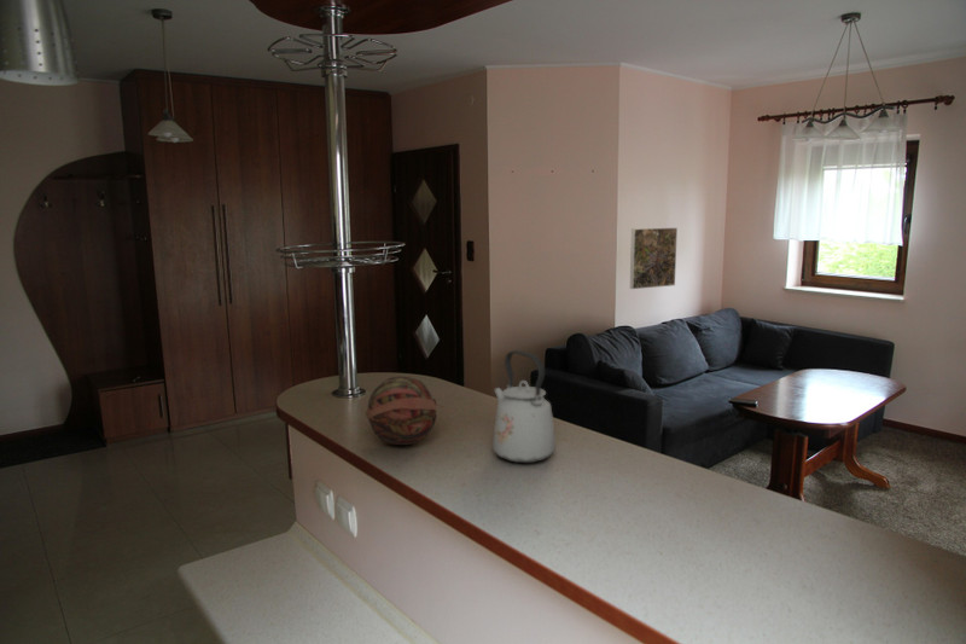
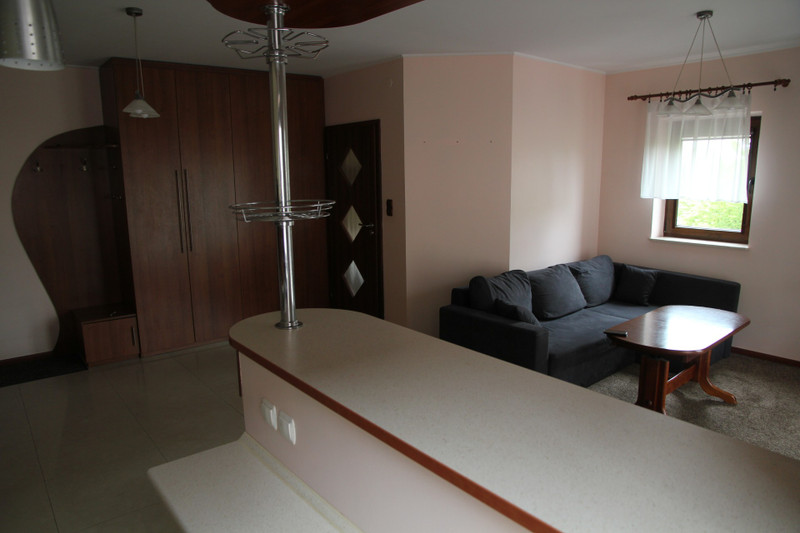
- decorative ball [363,376,443,446]
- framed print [629,227,679,290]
- kettle [491,349,557,464]
